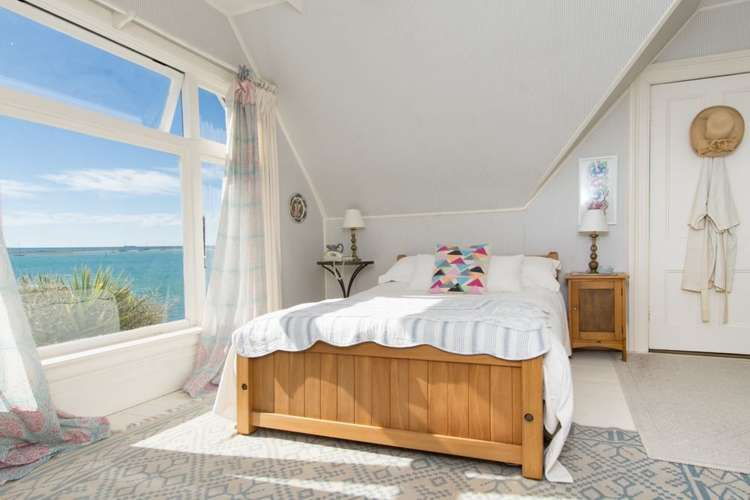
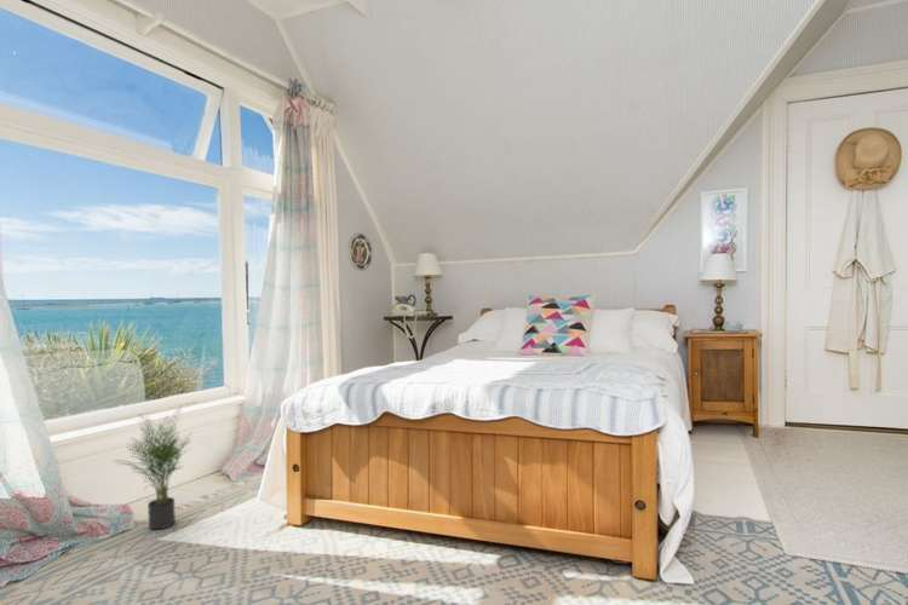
+ potted plant [109,405,202,530]
